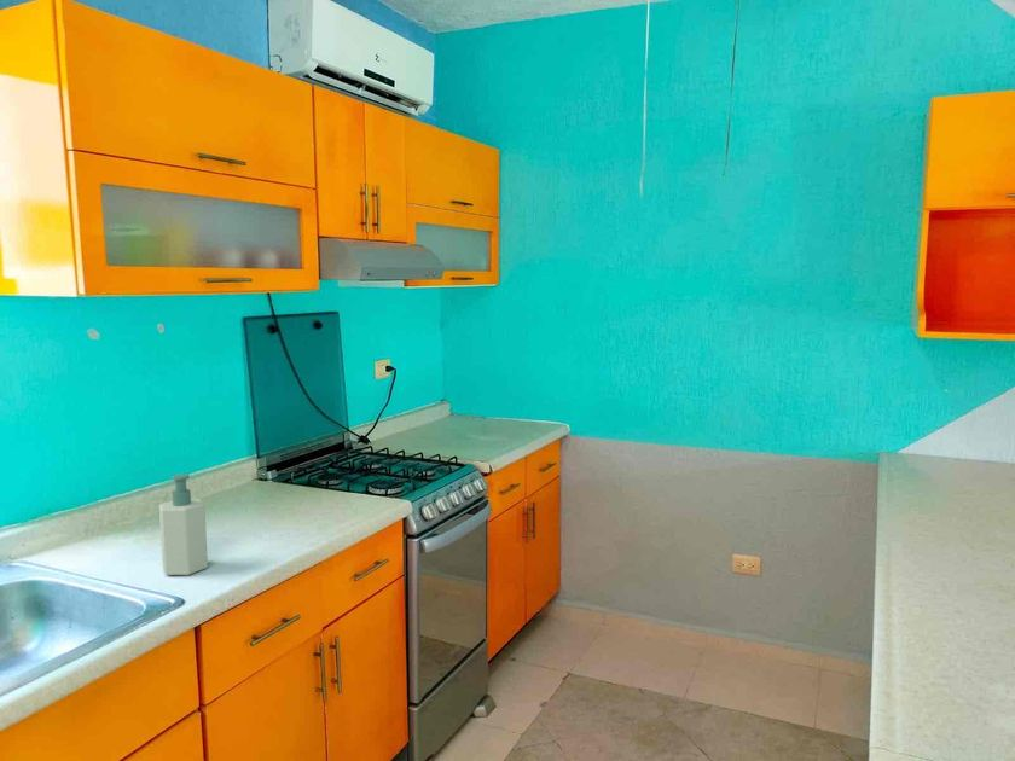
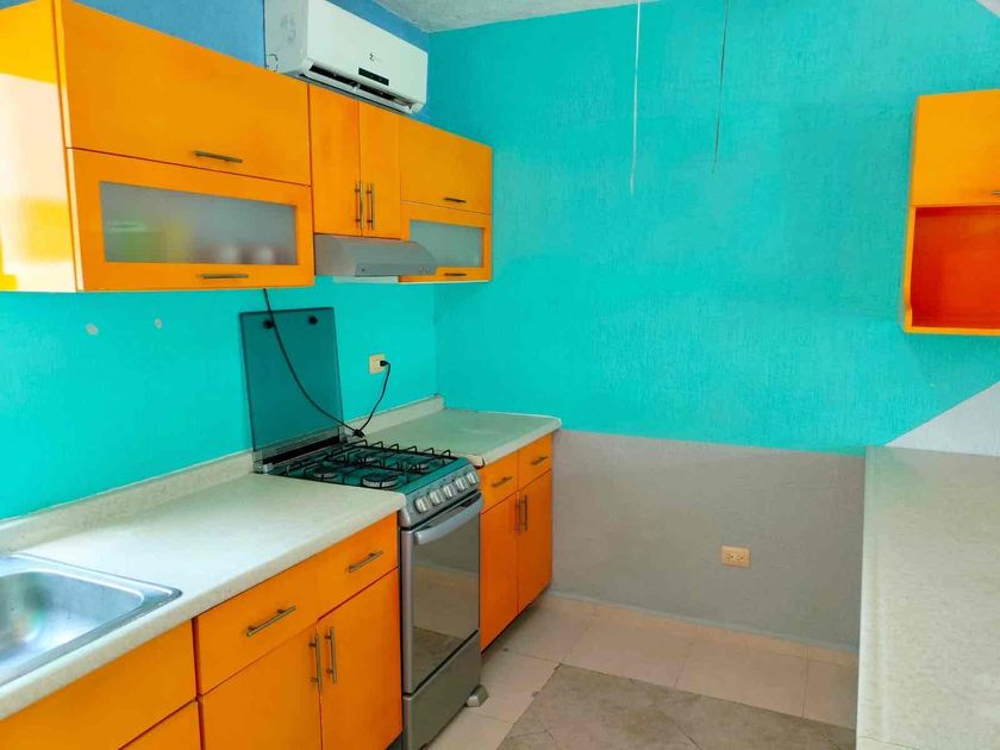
- soap bottle [158,474,209,576]
